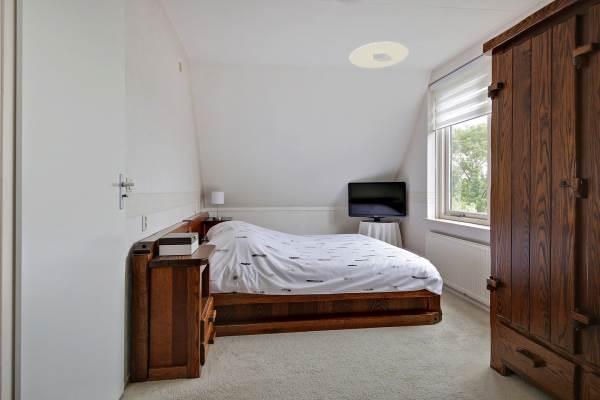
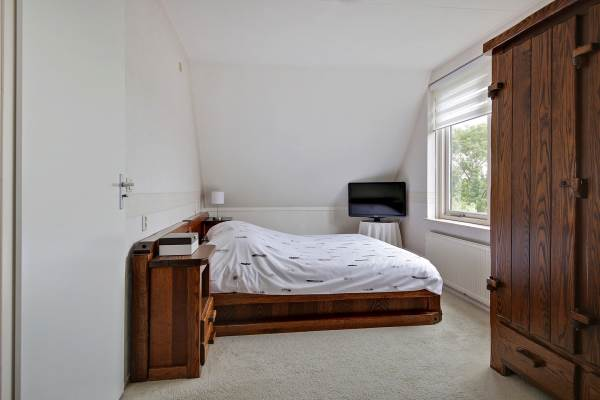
- ceiling light [349,41,410,69]
